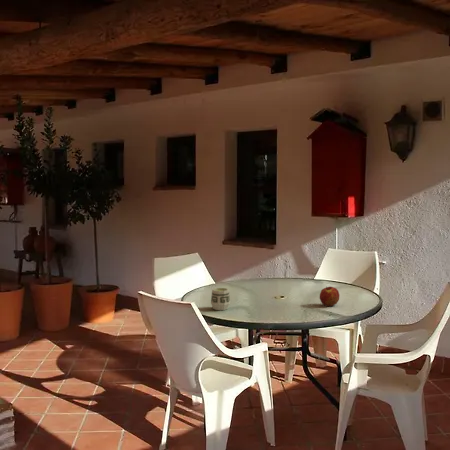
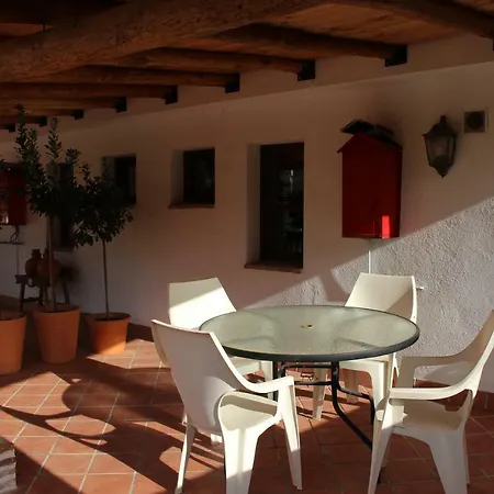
- cup [210,287,231,311]
- apple [319,285,340,307]
